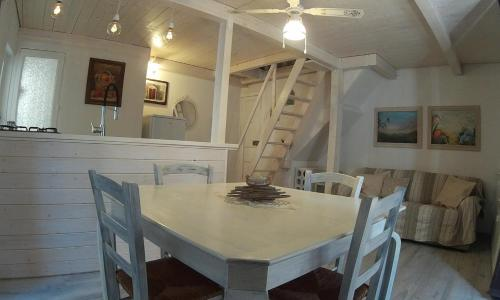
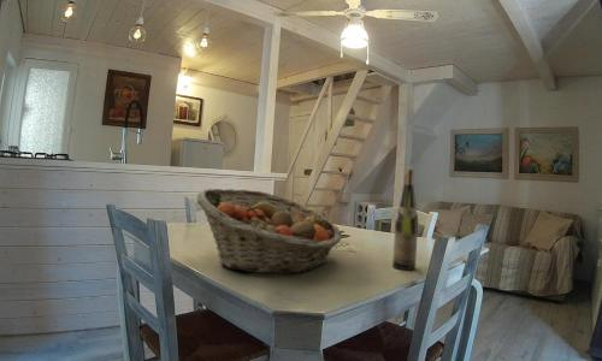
+ wine bottle [391,168,419,271]
+ fruit basket [195,188,343,274]
